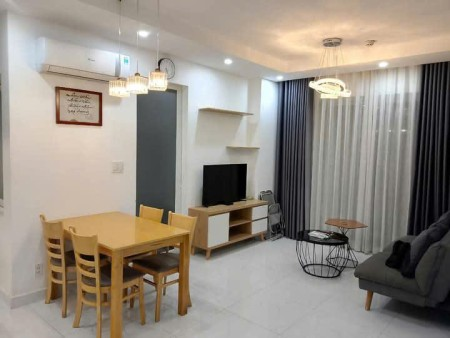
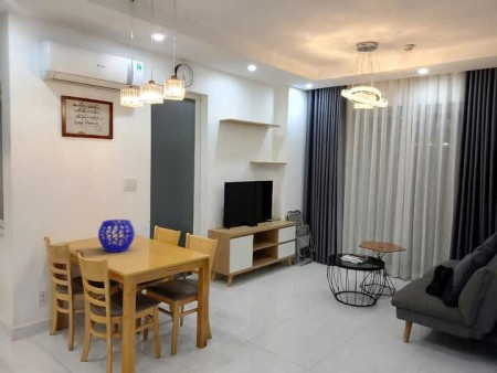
+ decorative bowl [97,219,136,253]
